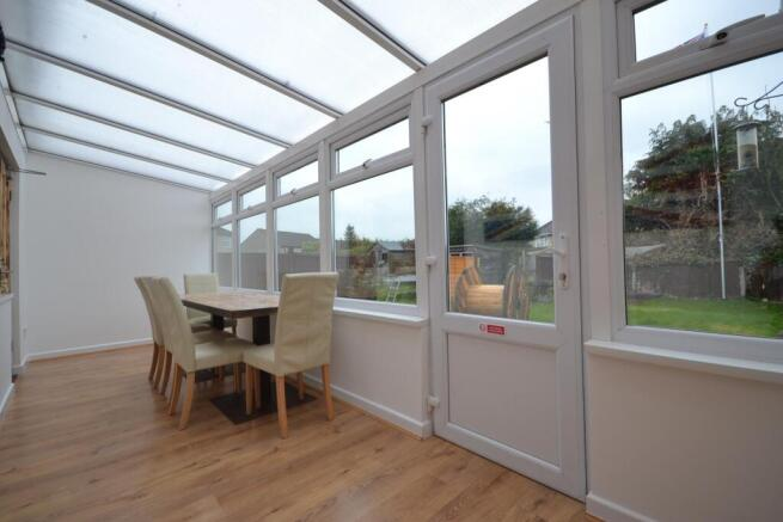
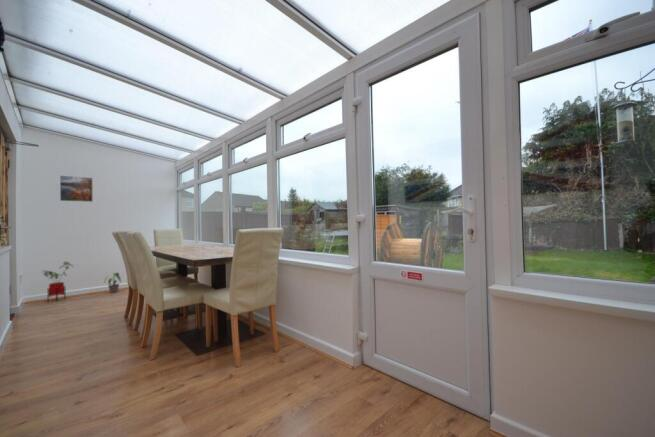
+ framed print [59,175,94,203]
+ potted plant [103,272,122,294]
+ house plant [41,261,75,302]
